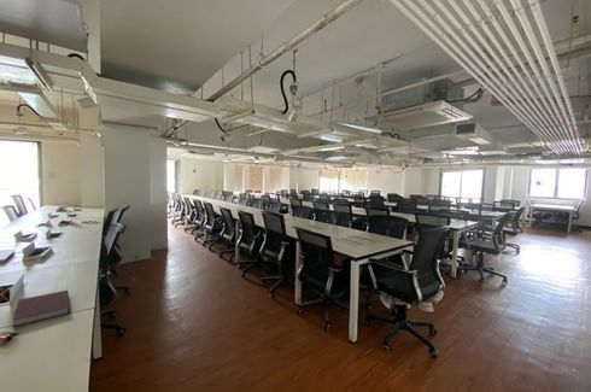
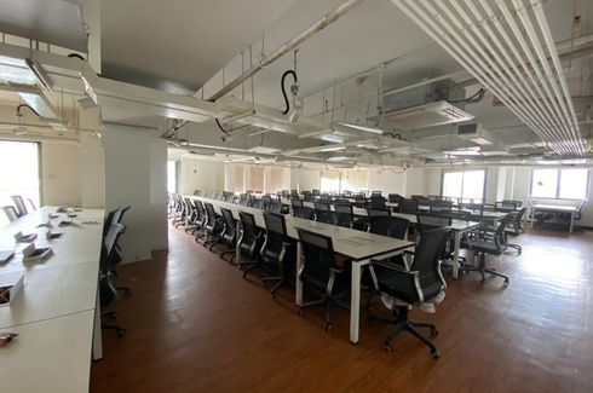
- notebook [12,289,71,328]
